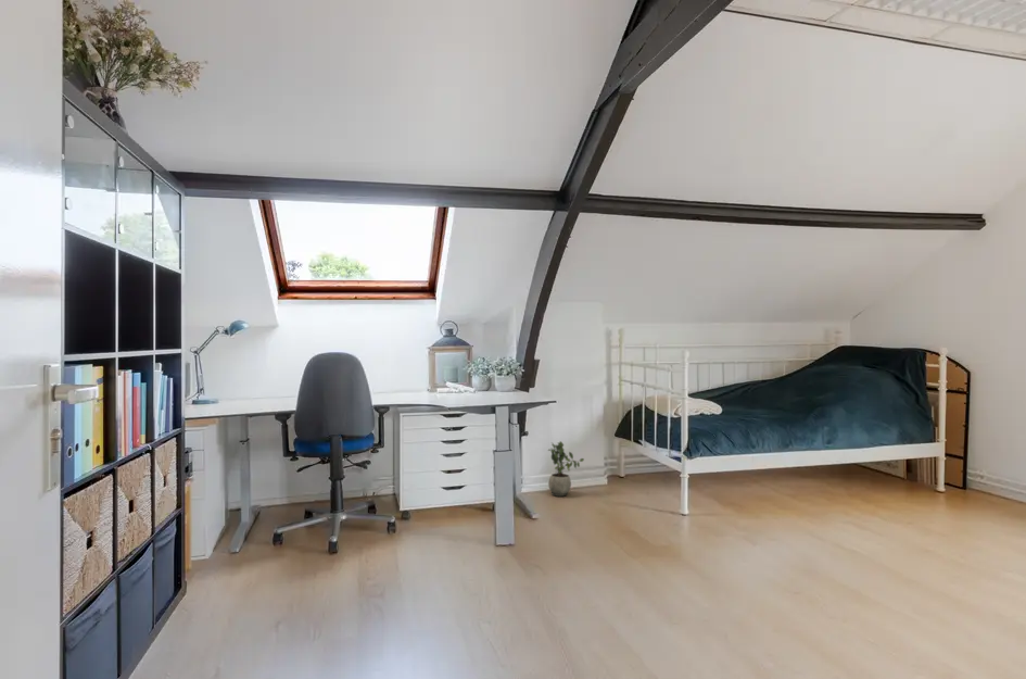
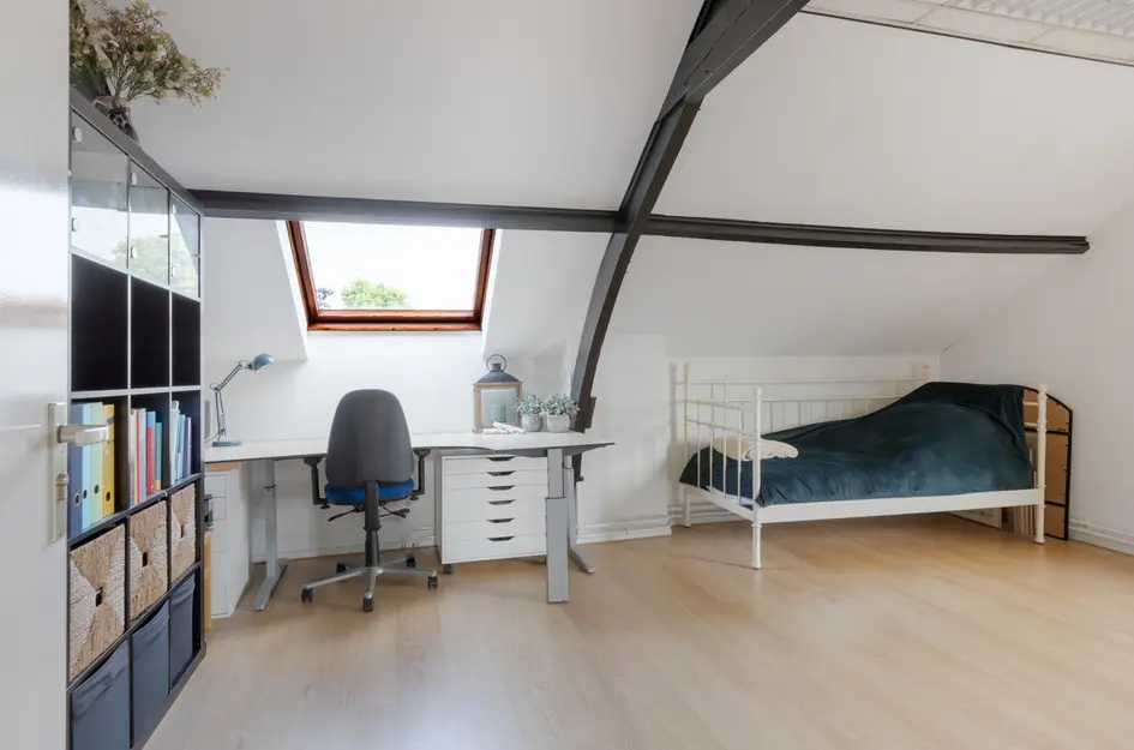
- potted plant [547,440,585,498]
